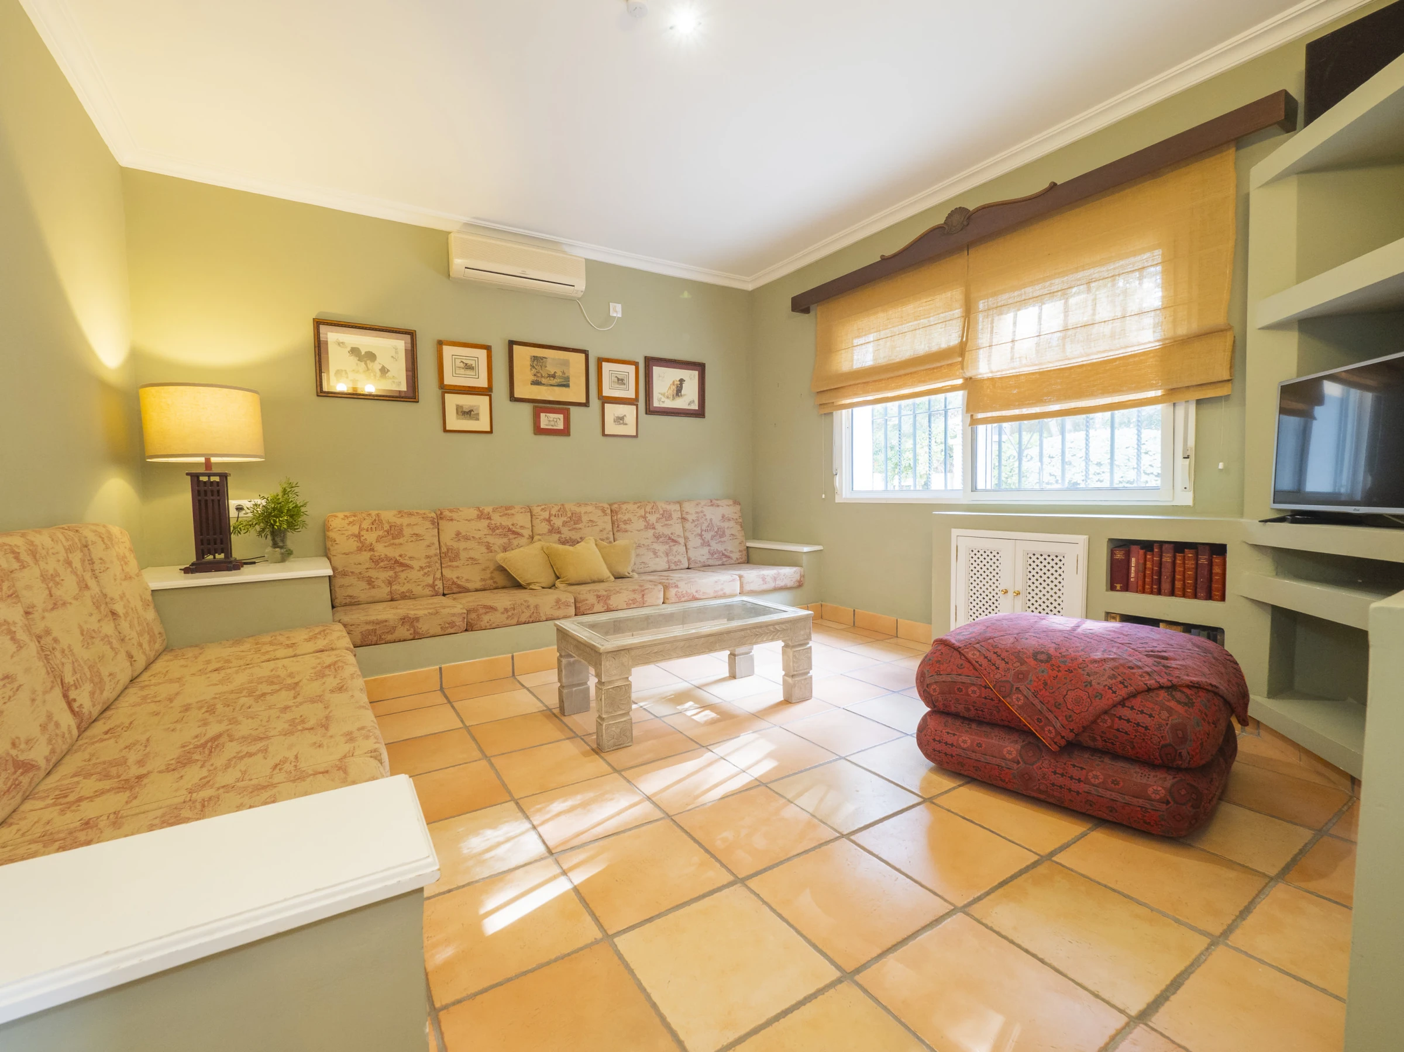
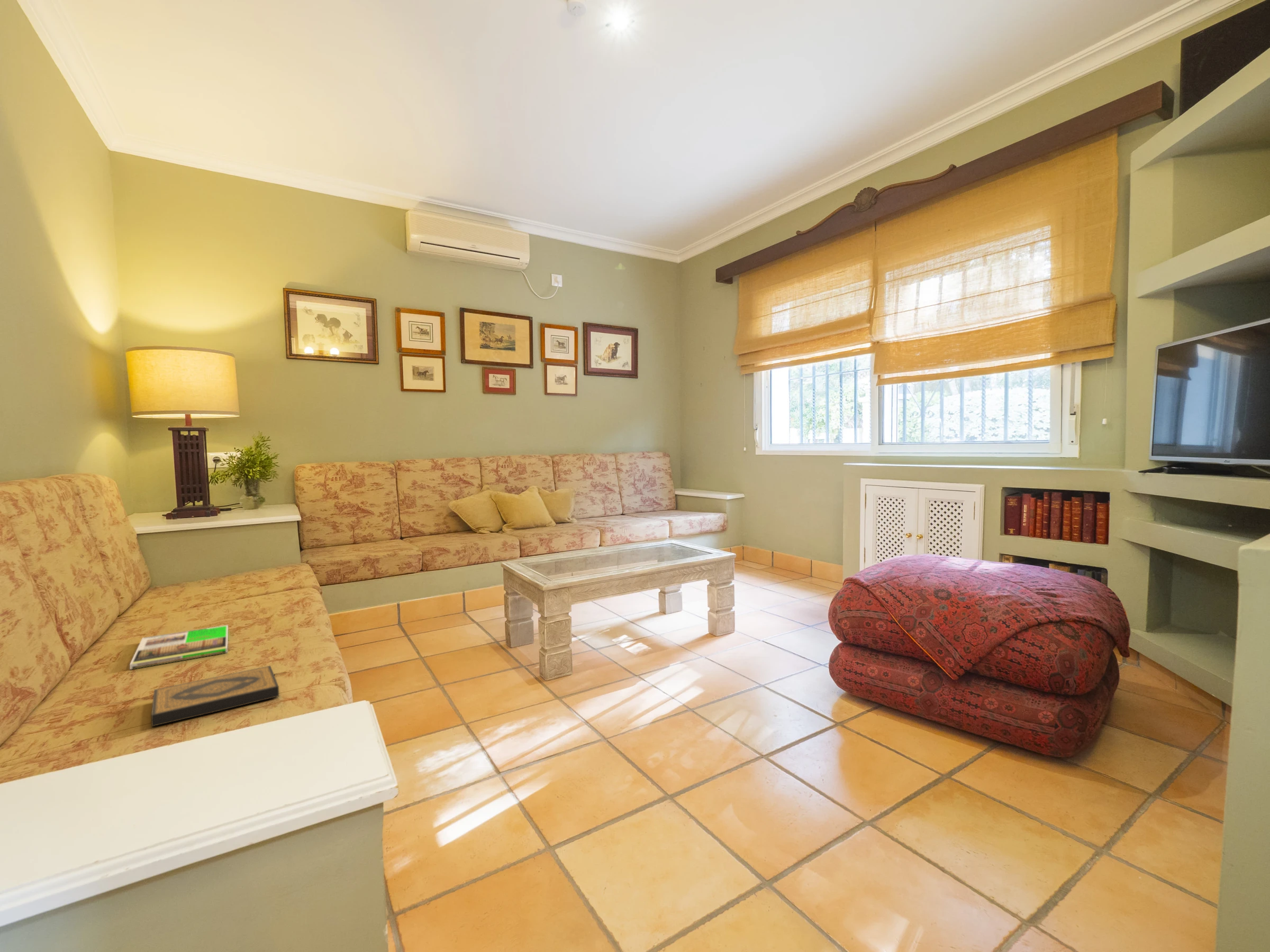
+ magazine [129,625,229,670]
+ hardback book [151,665,279,727]
